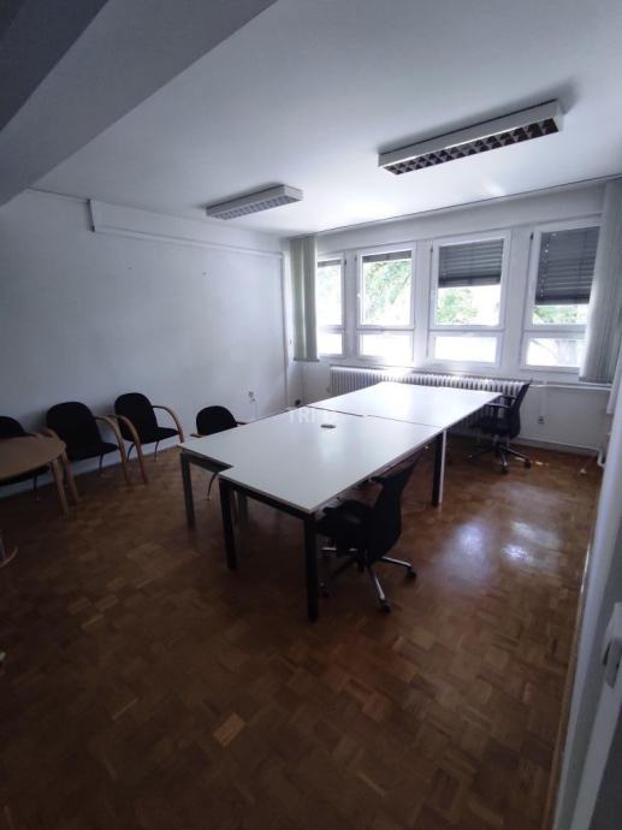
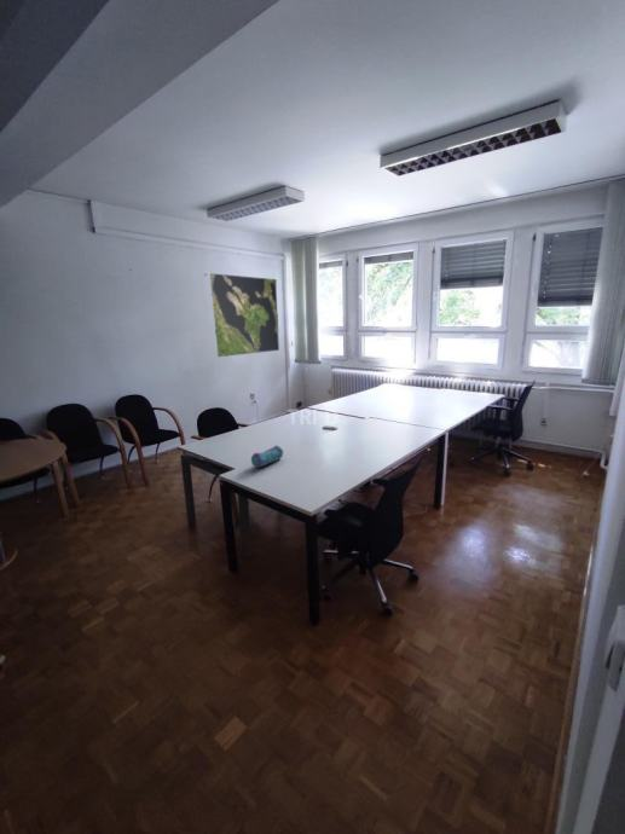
+ pencil case [250,444,284,469]
+ world map [209,272,280,358]
